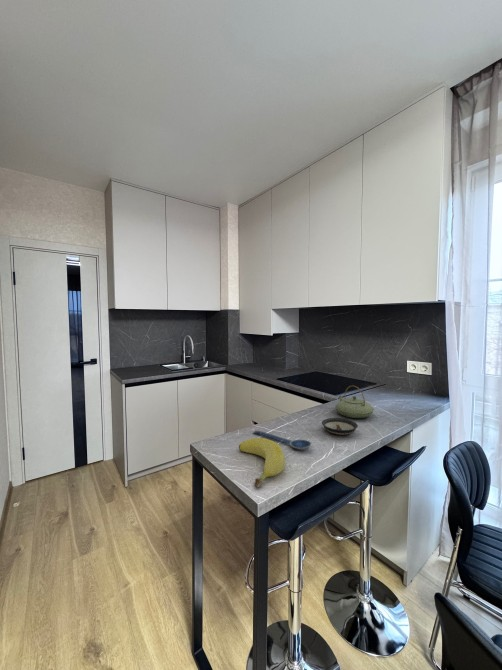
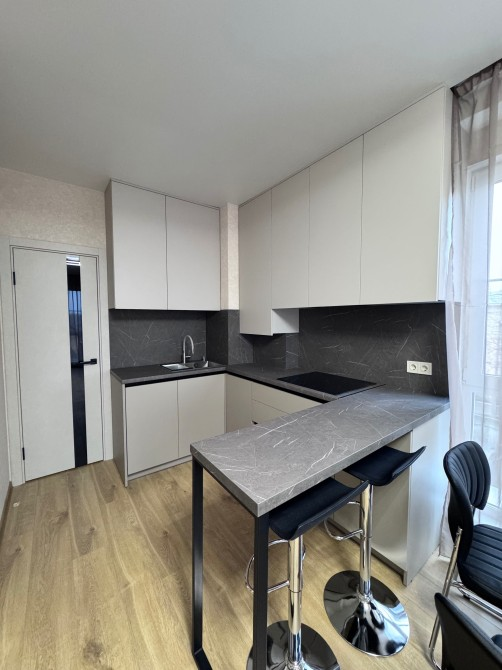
- banana [238,437,286,488]
- spoon [252,429,313,451]
- saucer [321,417,359,436]
- teapot [334,384,375,419]
